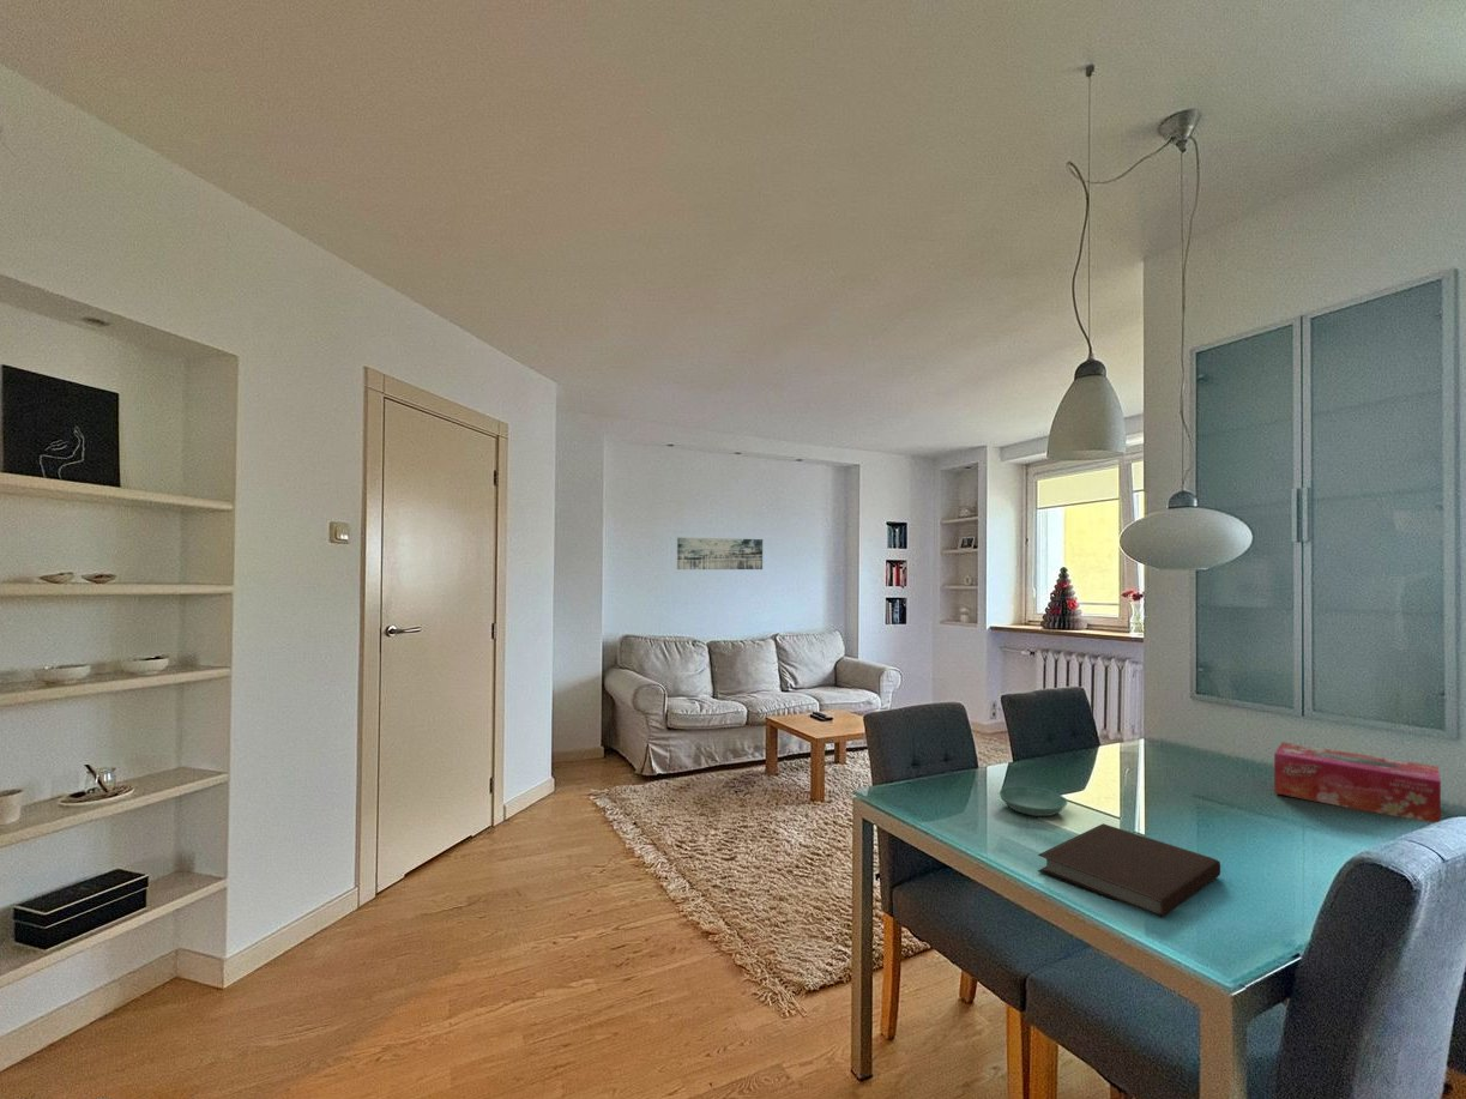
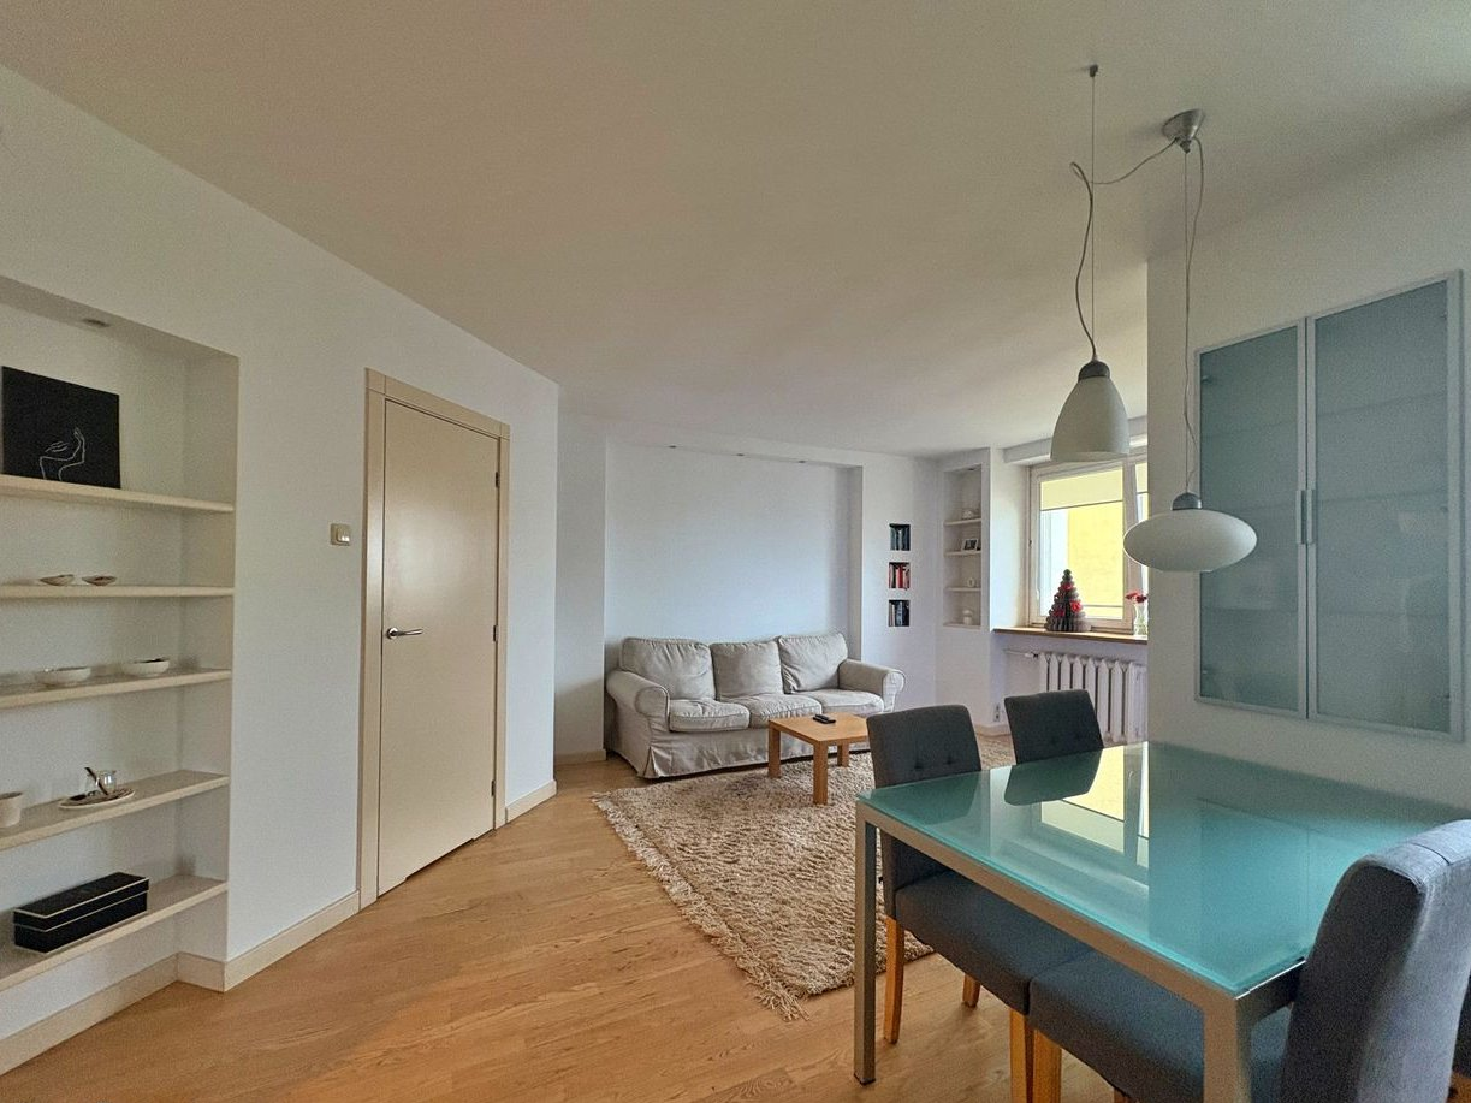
- wall art [676,537,764,570]
- notebook [1037,822,1221,919]
- tissue box [1273,741,1442,823]
- saucer [999,785,1069,817]
